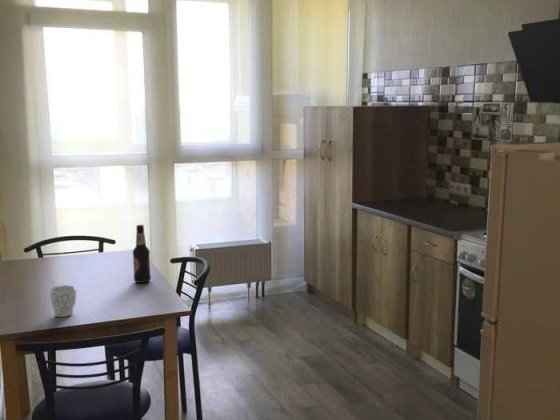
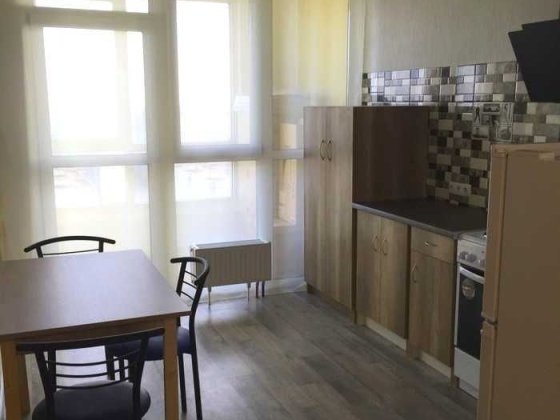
- bottle [132,224,152,284]
- mug [49,284,77,318]
